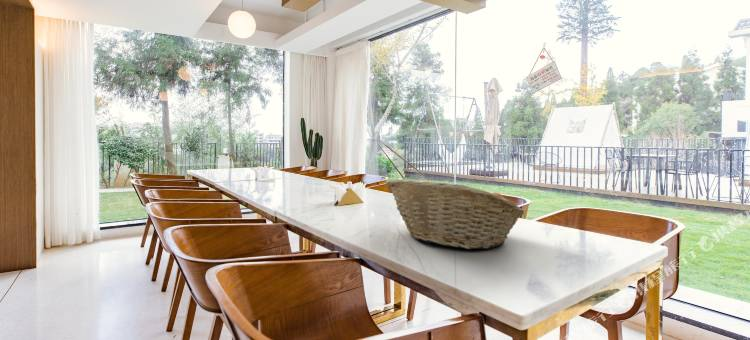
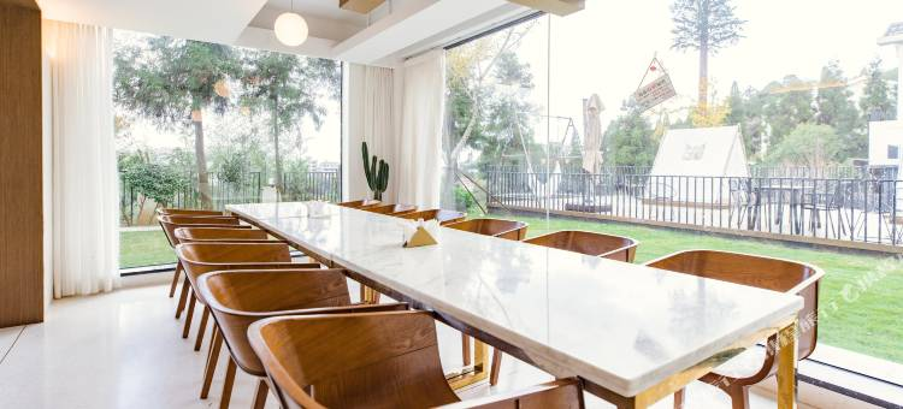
- fruit basket [385,179,526,250]
